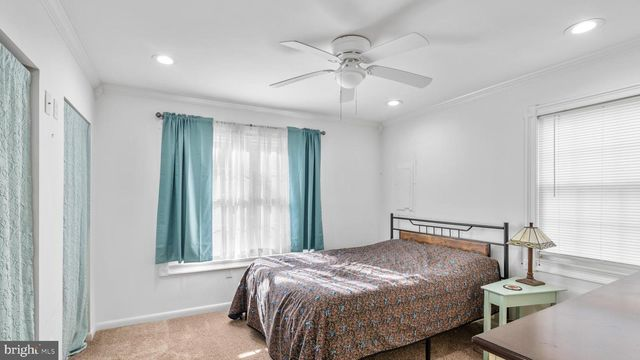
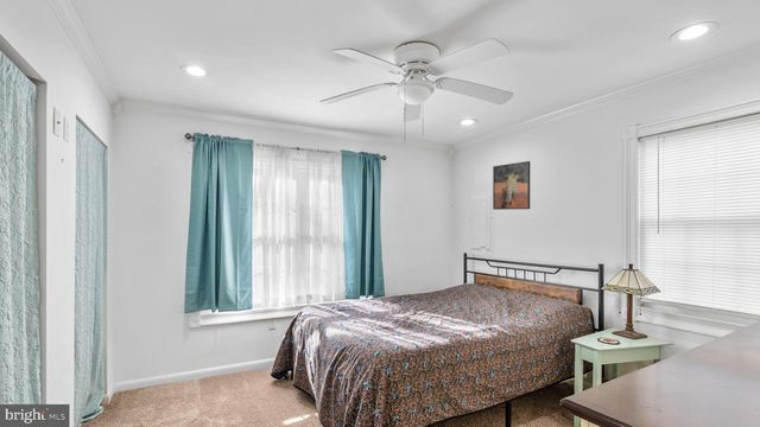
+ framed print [492,160,531,211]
